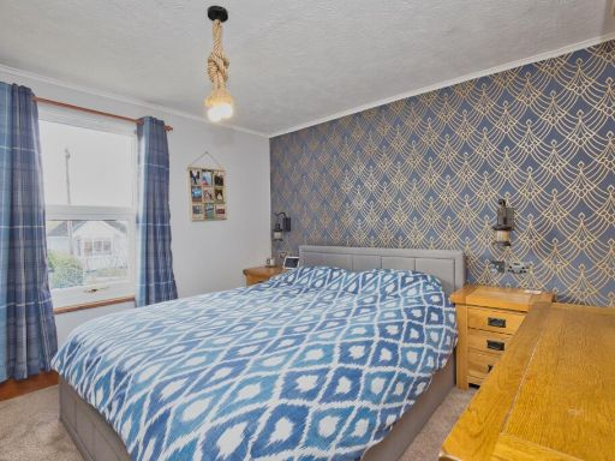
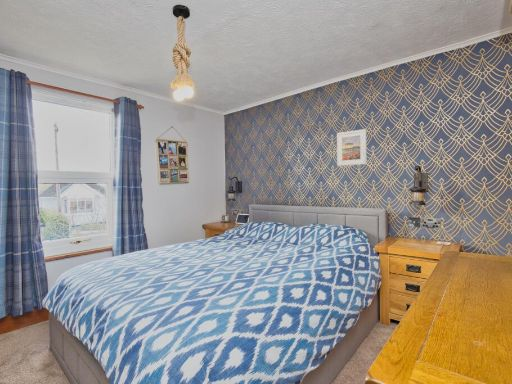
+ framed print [336,128,367,167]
